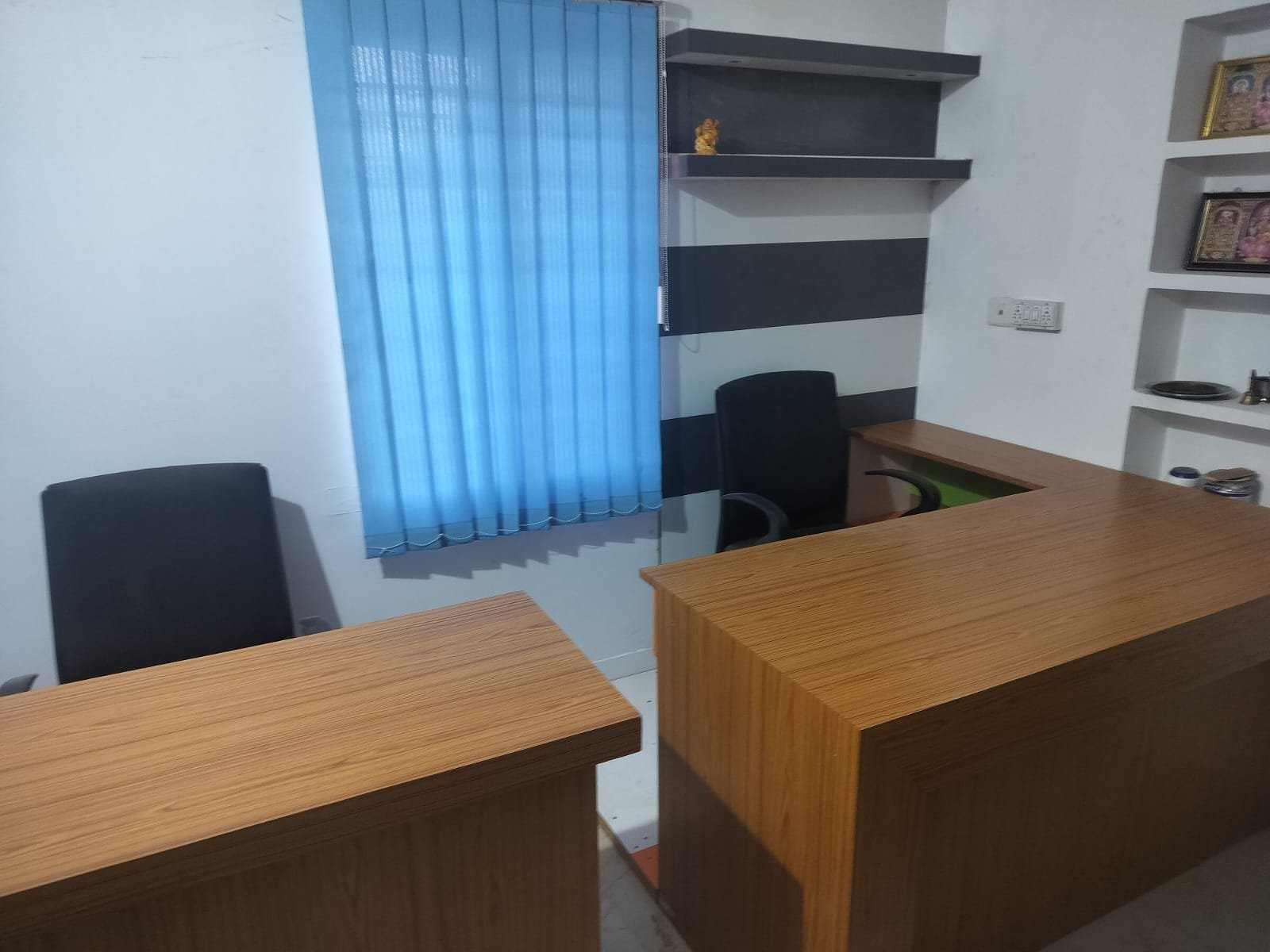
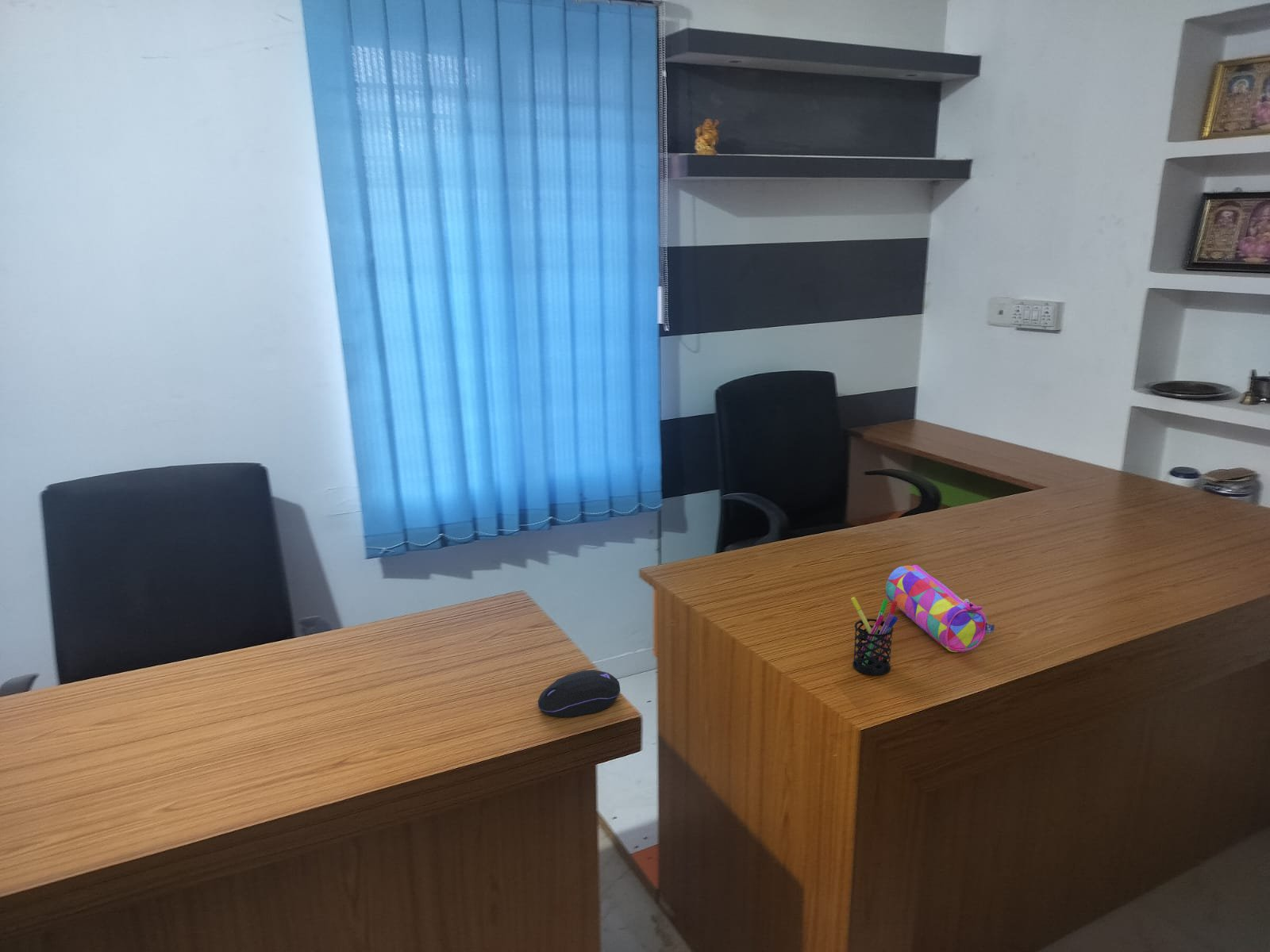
+ computer mouse [537,669,621,718]
+ pen holder [850,597,899,676]
+ pencil case [885,564,995,653]
